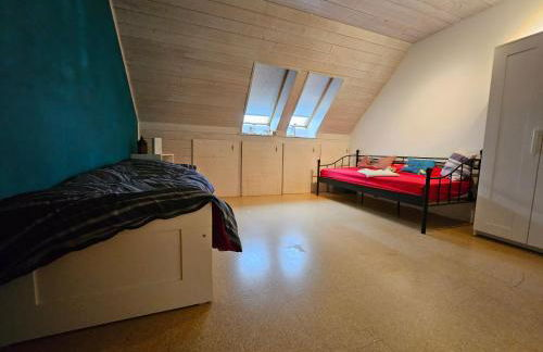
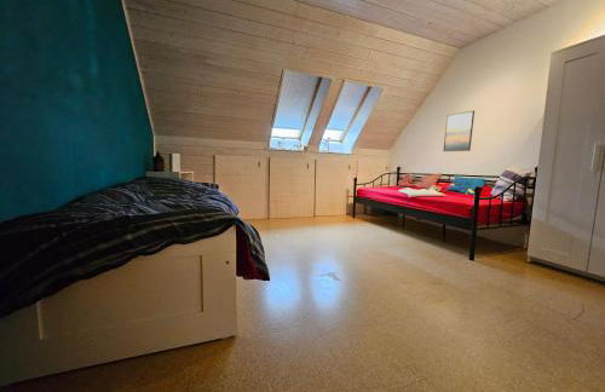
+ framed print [442,109,476,152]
